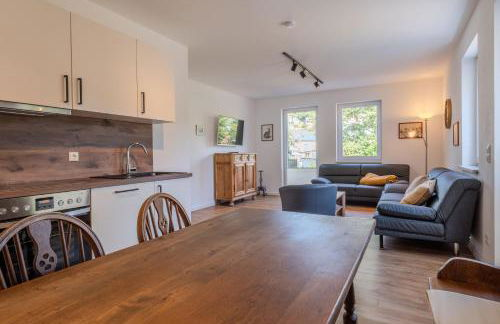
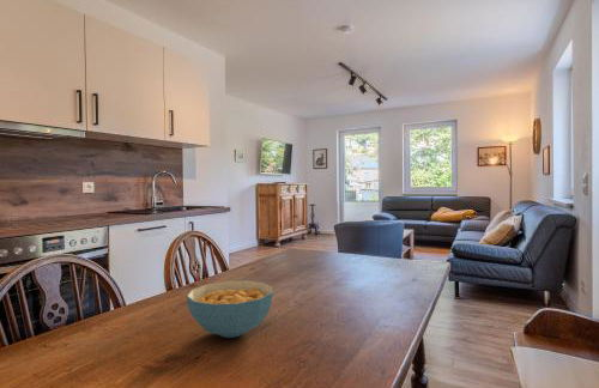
+ cereal bowl [186,279,273,339]
